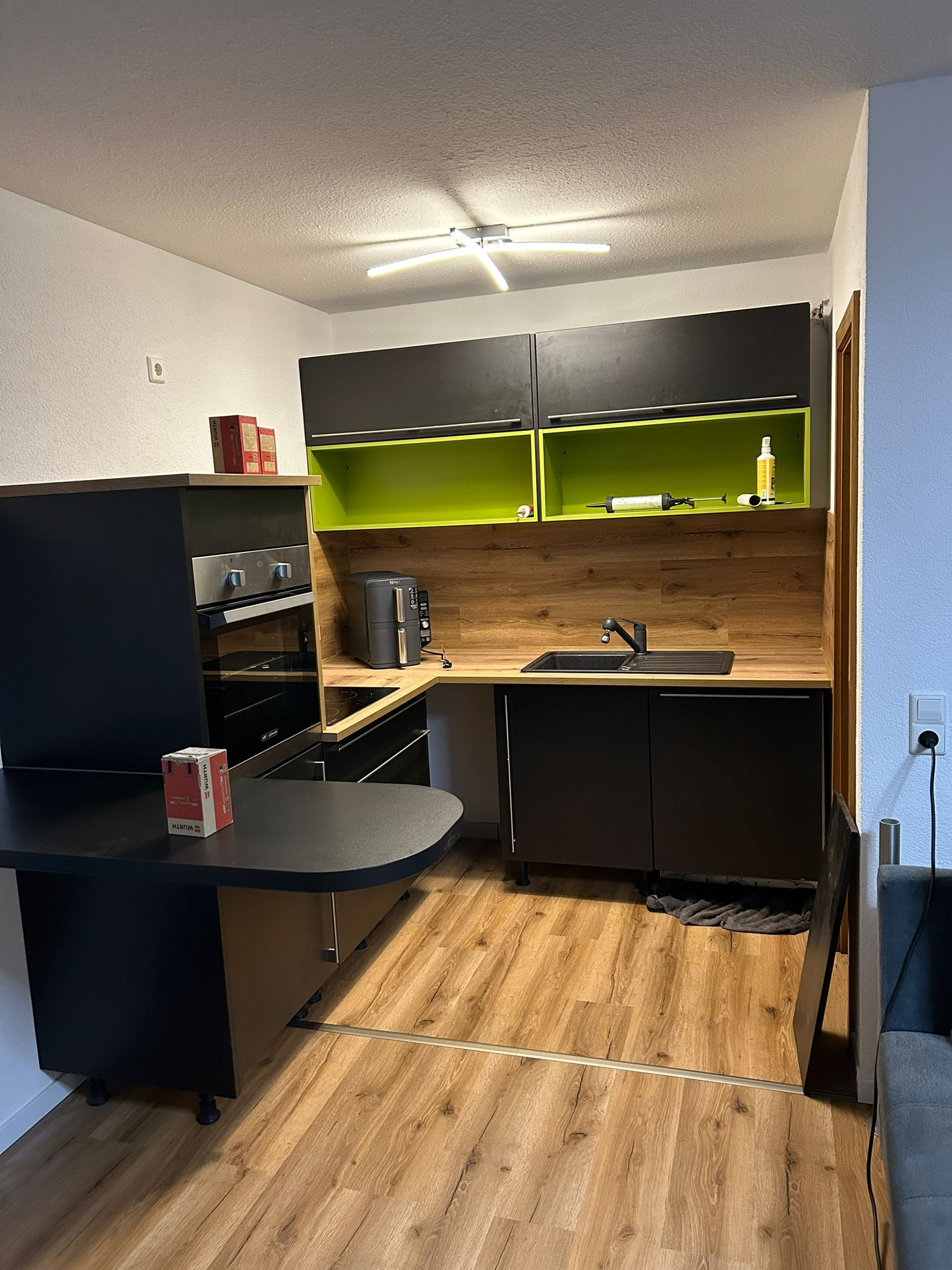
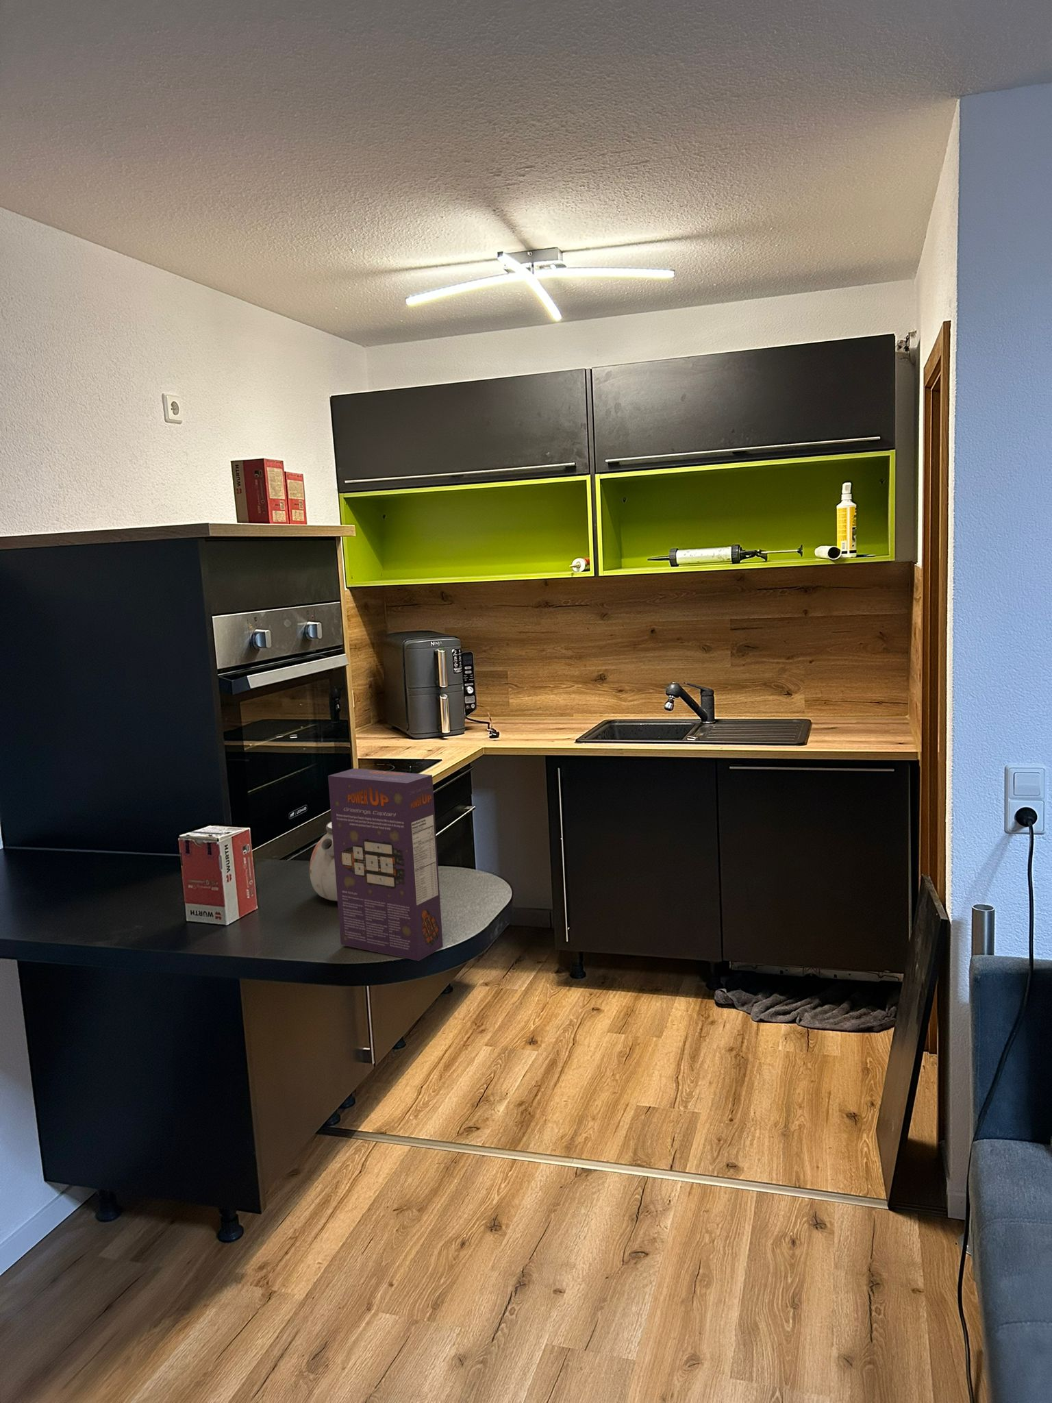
+ cereal box [327,768,444,961]
+ kettle [309,821,338,901]
